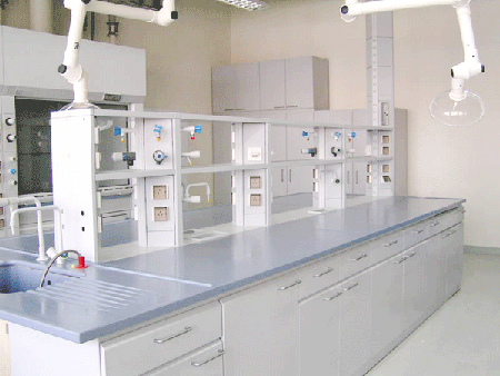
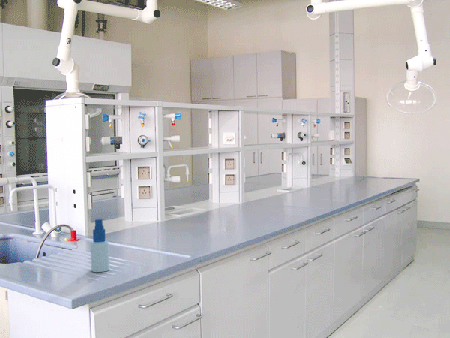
+ spray bottle [89,218,110,273]
